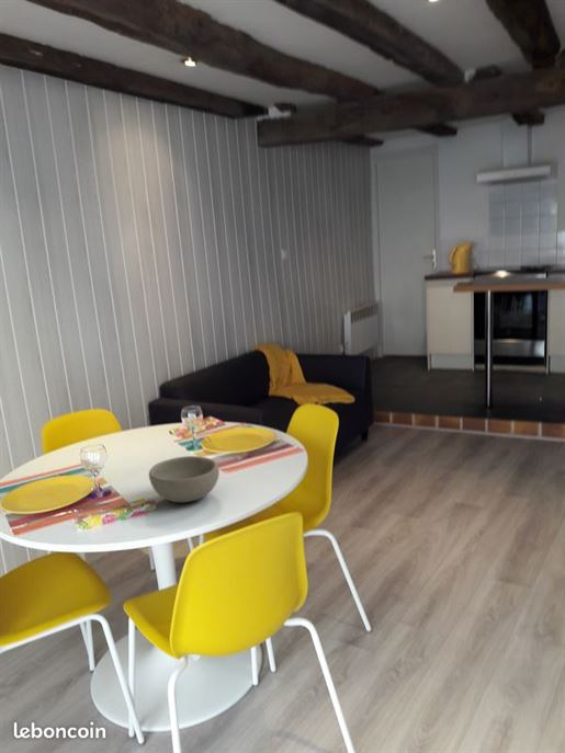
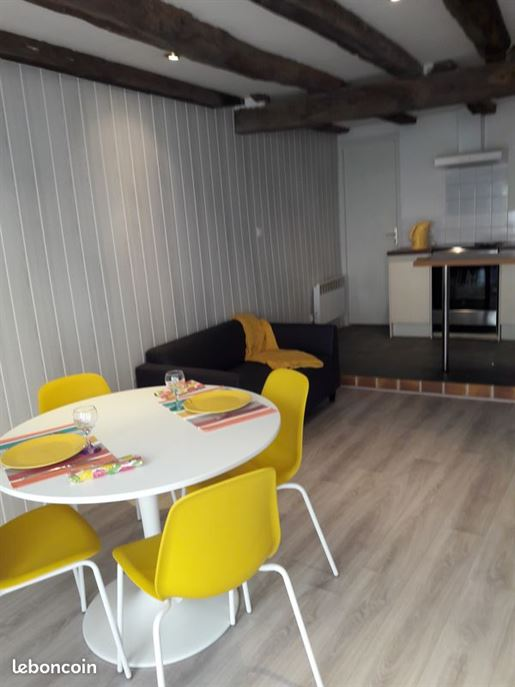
- bowl [148,455,221,503]
